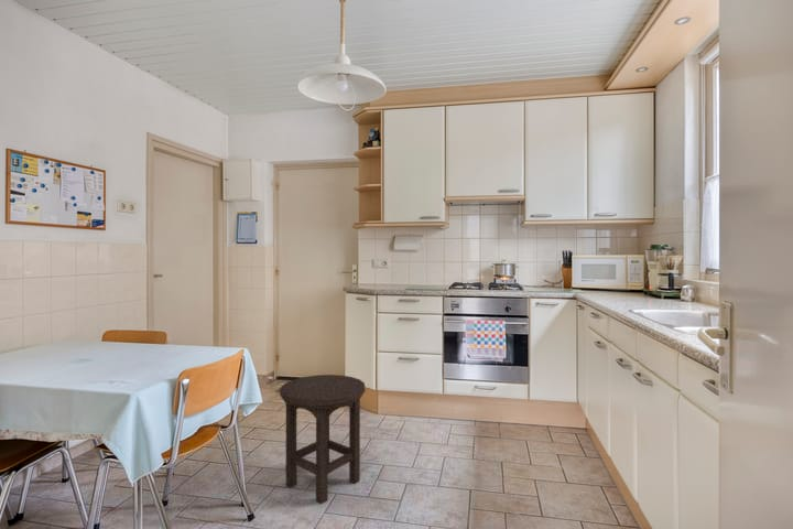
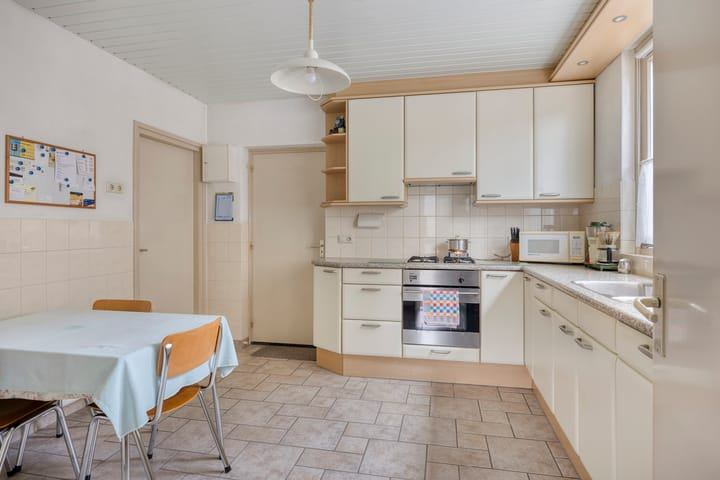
- stool [279,374,366,505]
